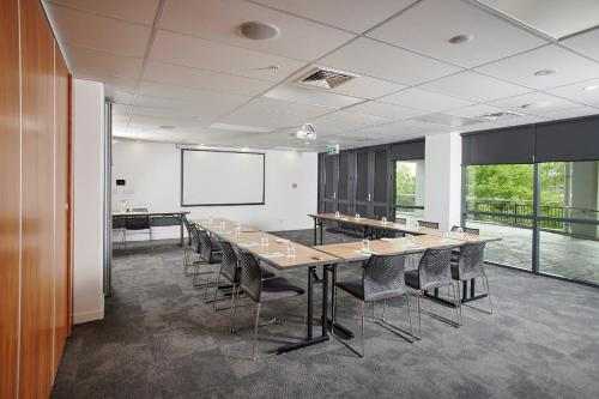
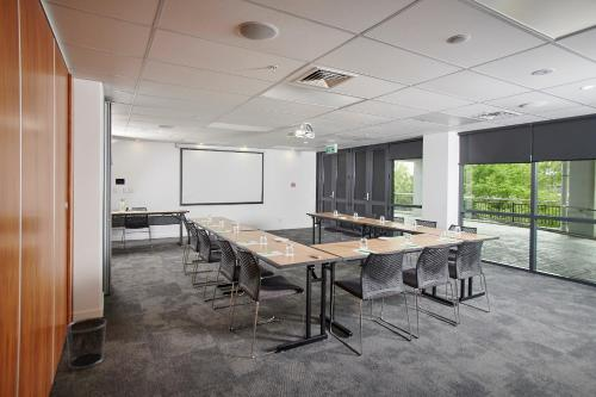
+ waste bin [64,316,108,370]
